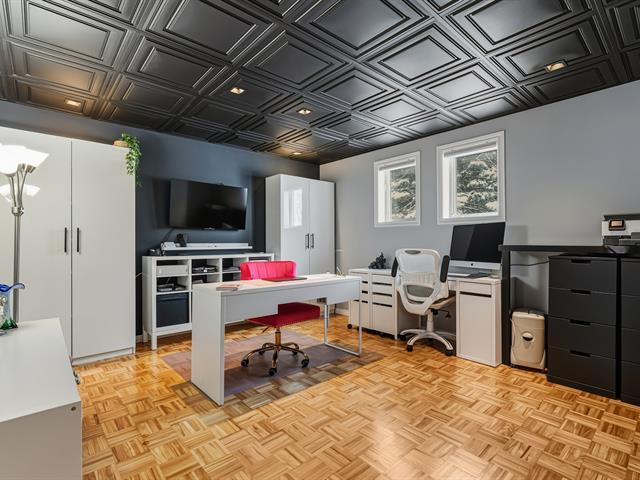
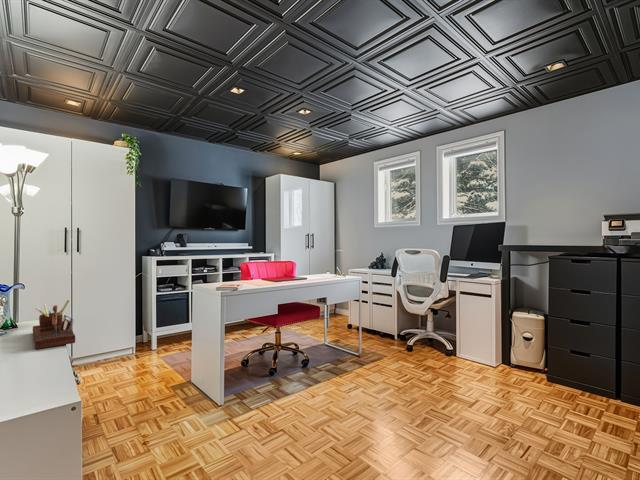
+ desk organizer [32,299,76,350]
